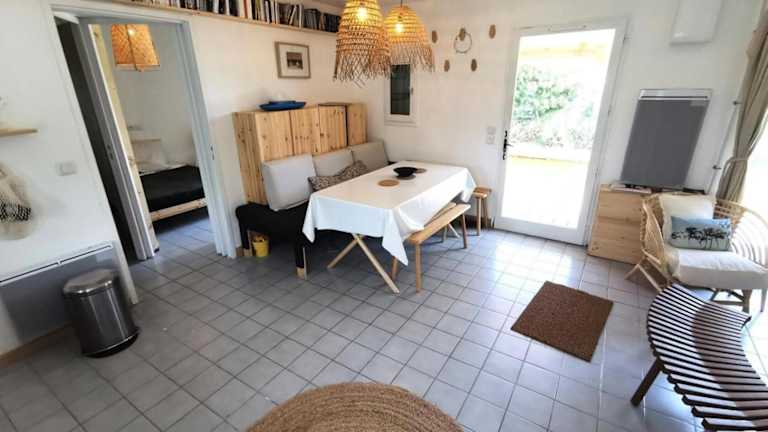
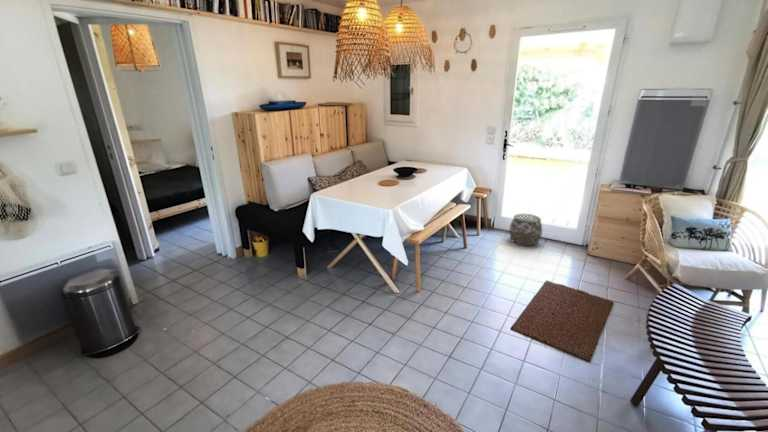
+ woven basket [508,213,543,248]
